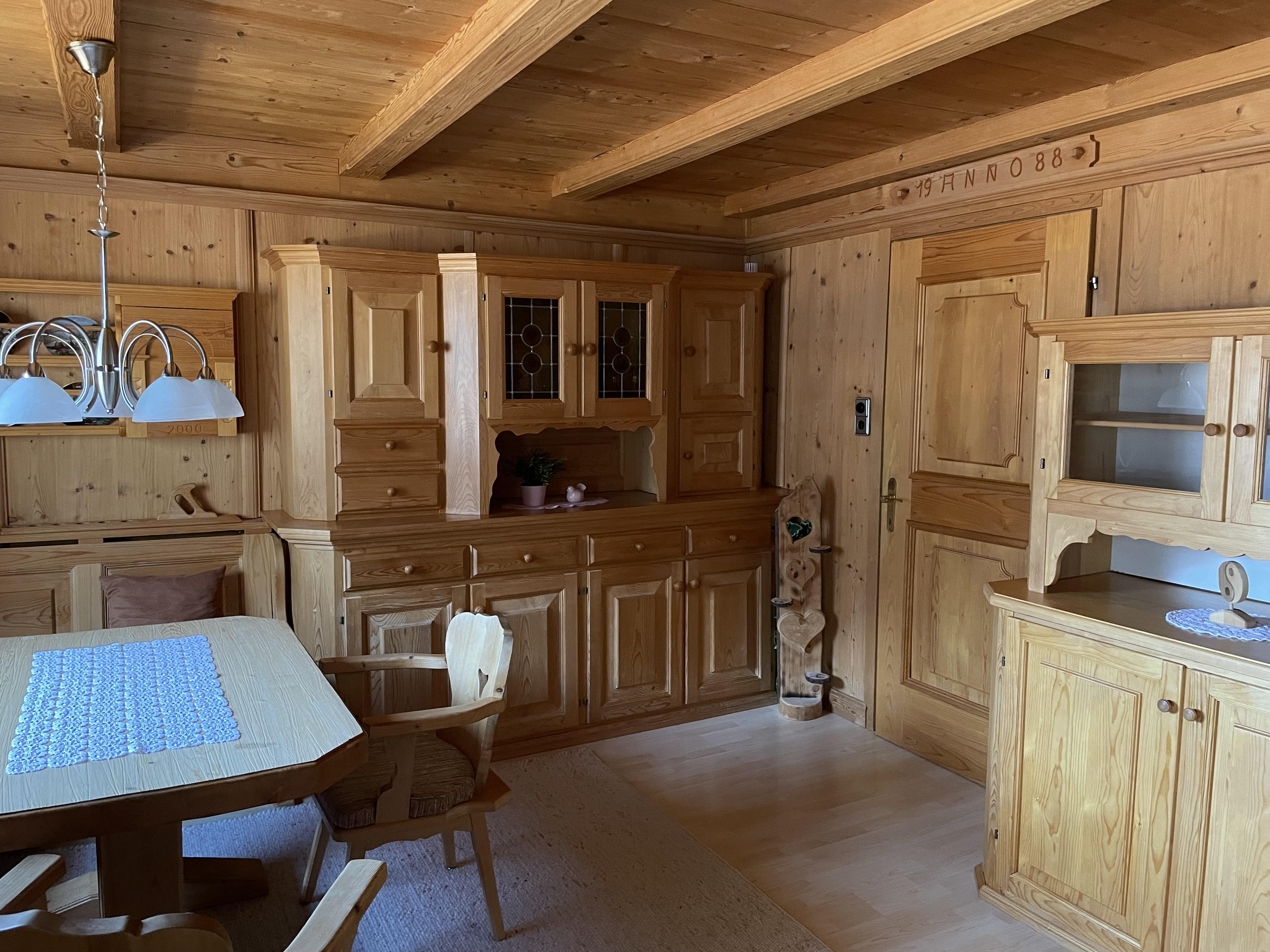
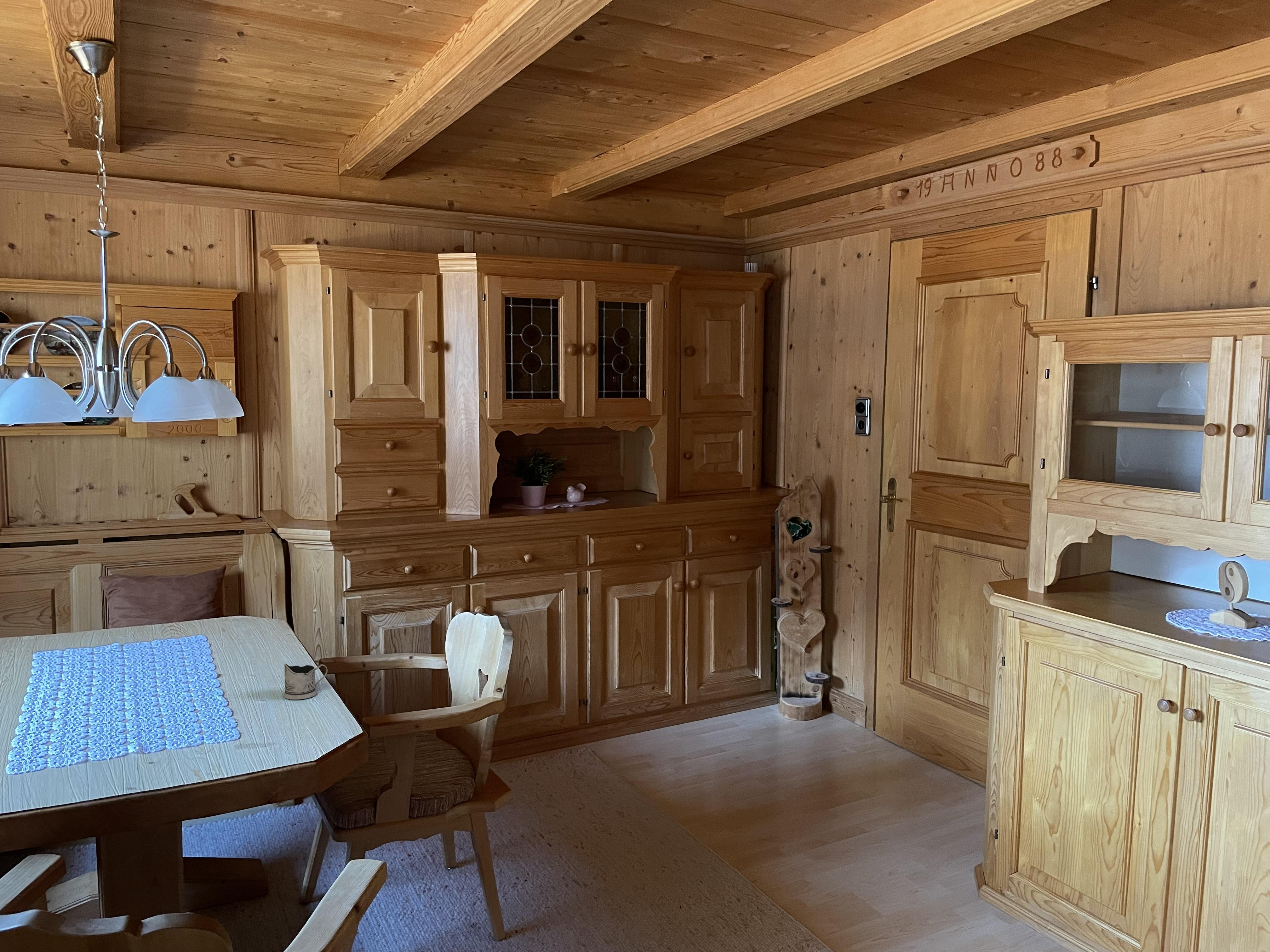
+ tea glass holder [283,663,328,700]
